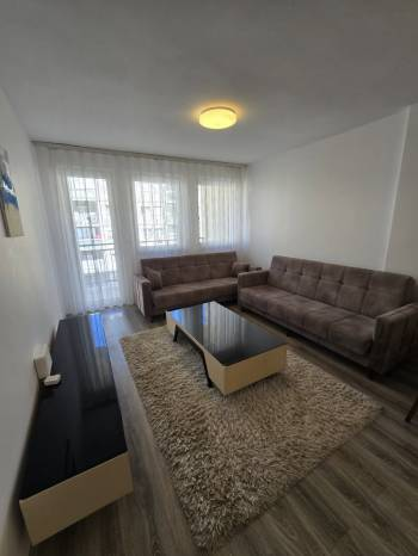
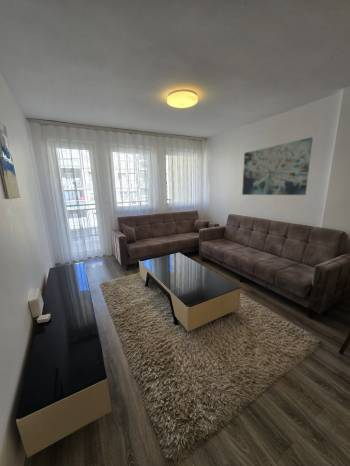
+ wall art [241,136,314,196]
